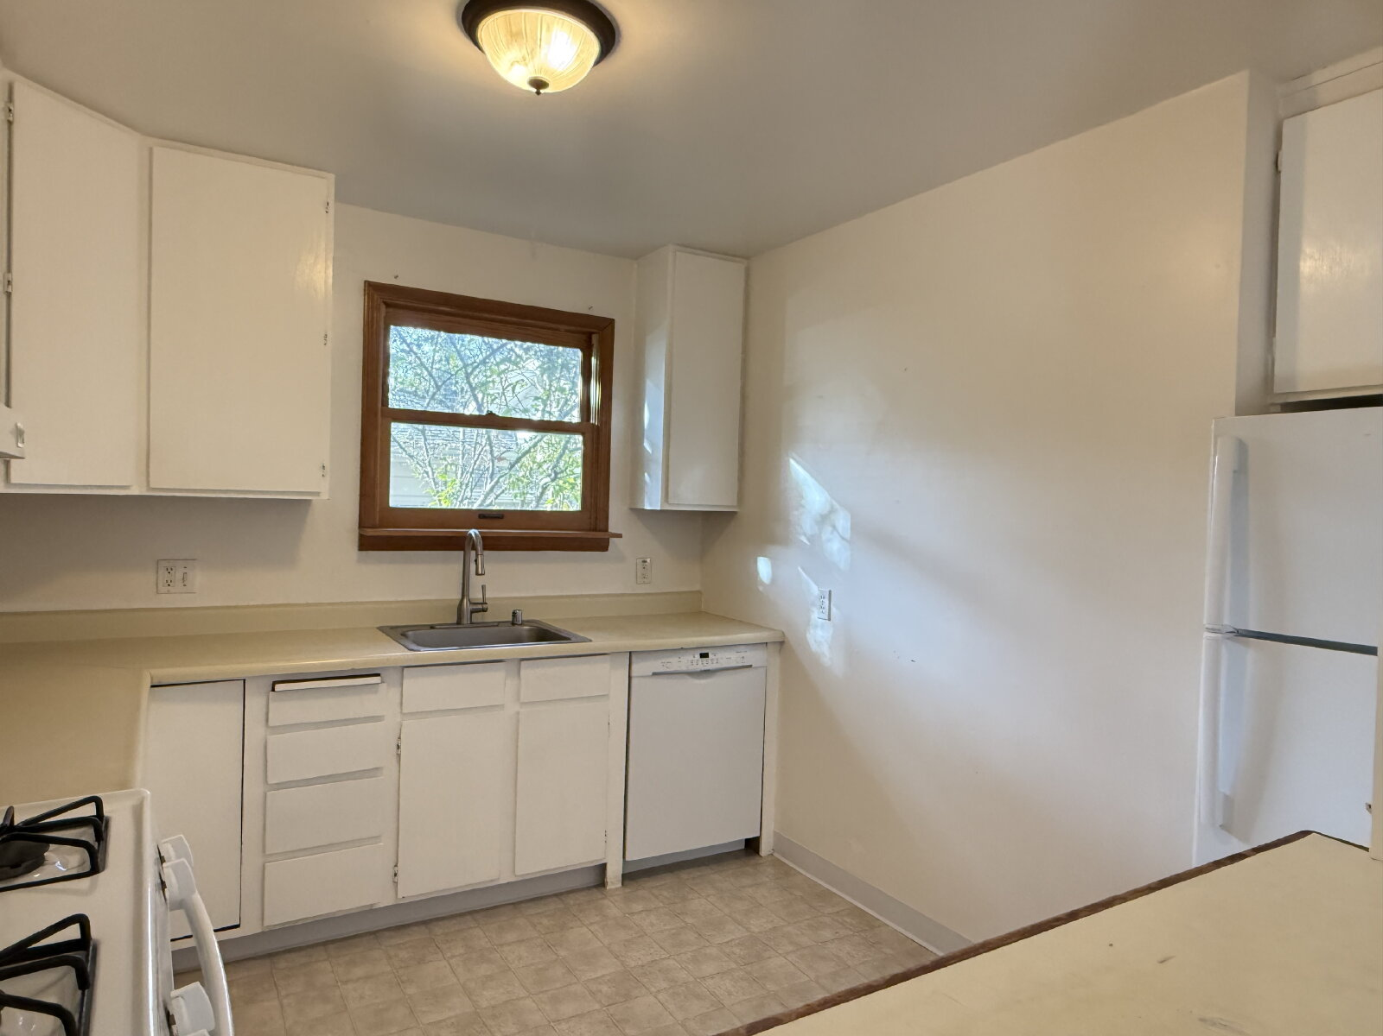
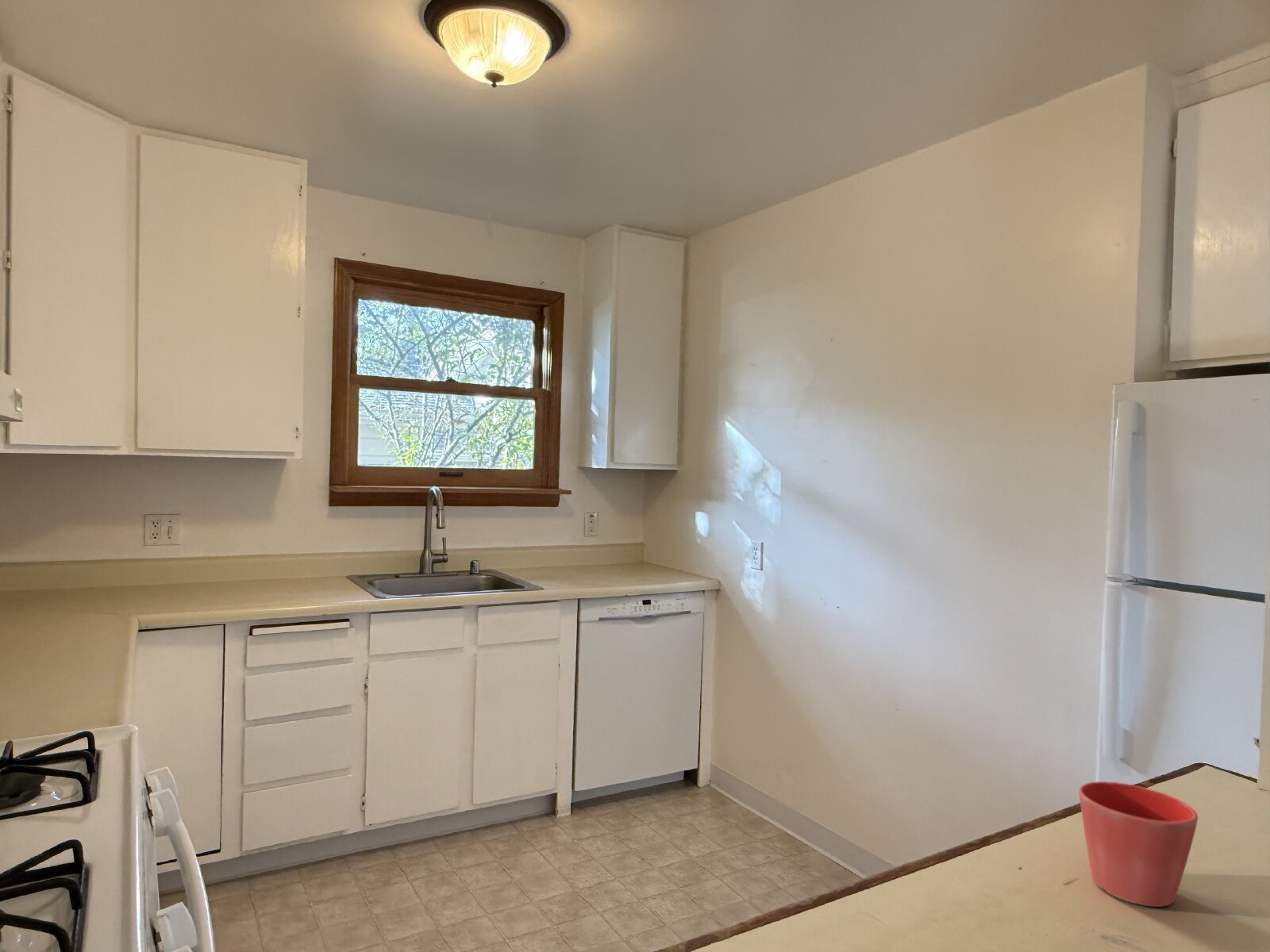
+ flower pot [1078,781,1199,908]
